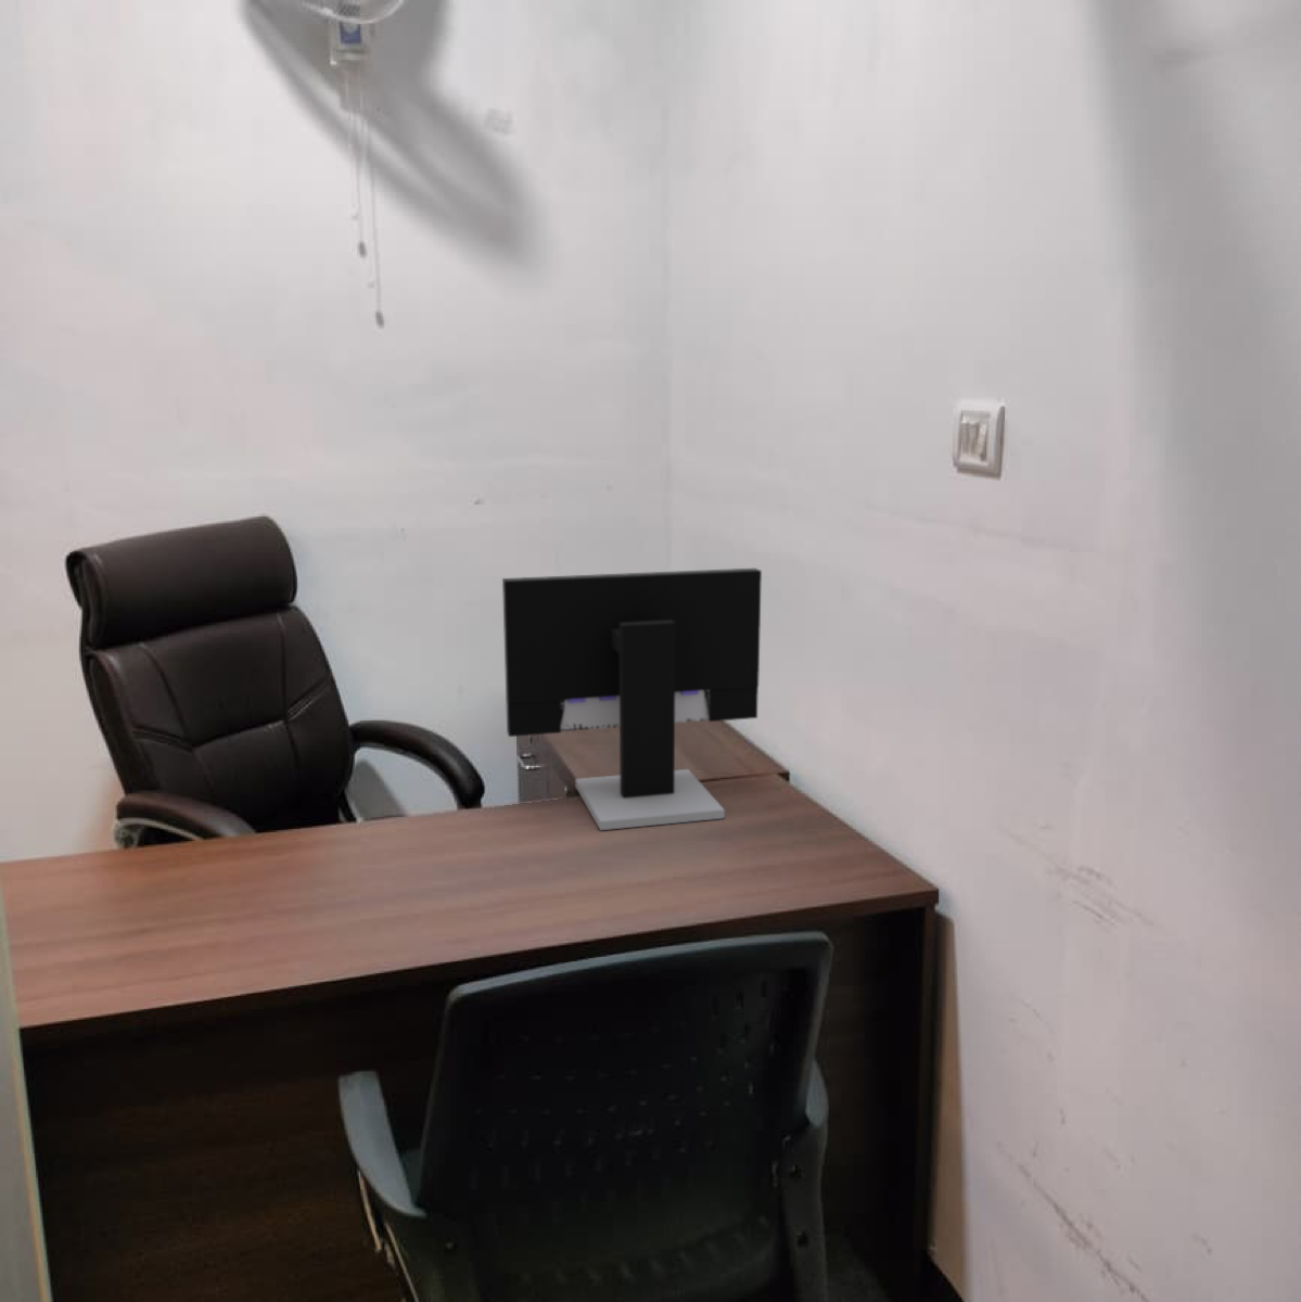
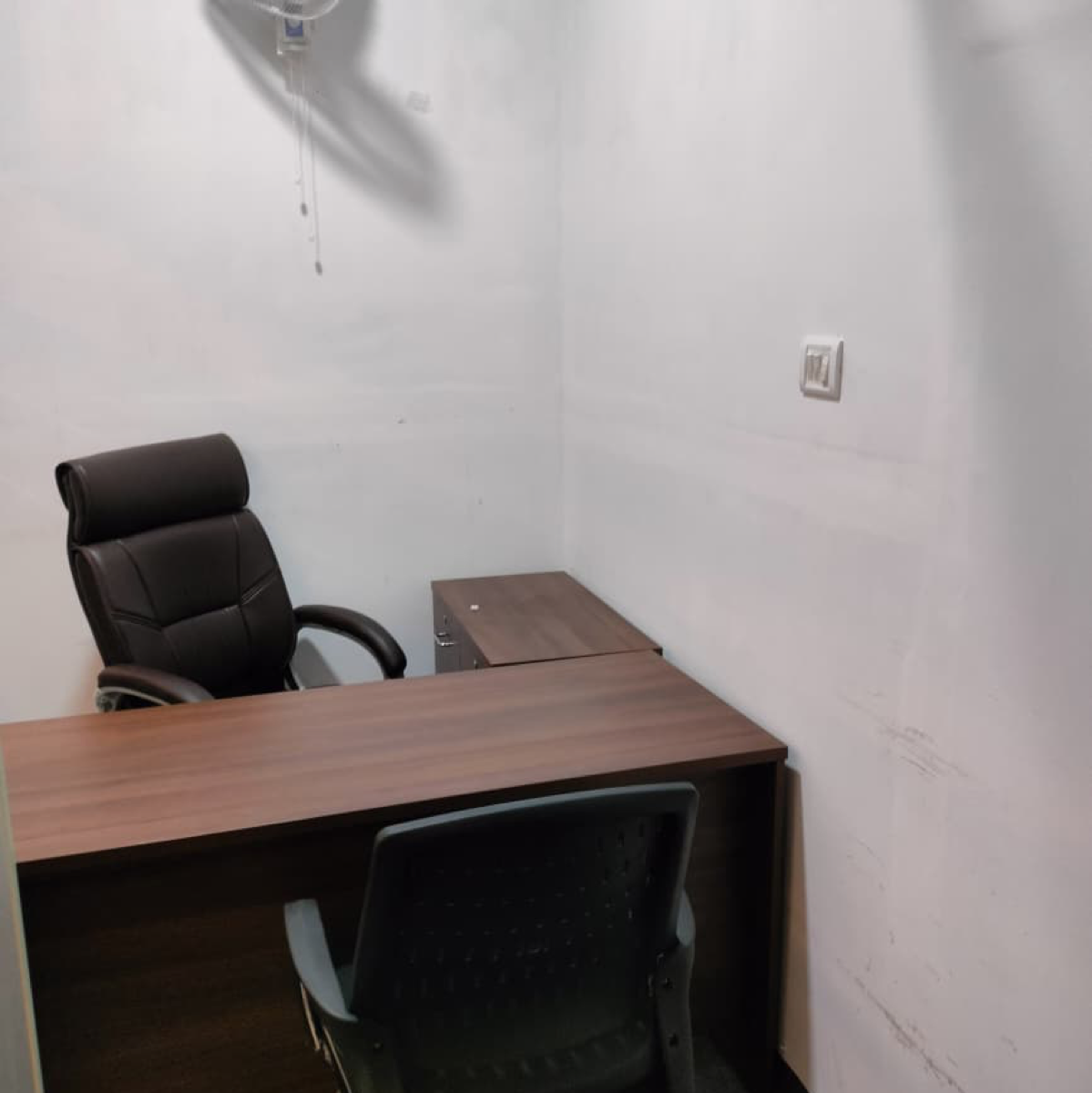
- computer monitor [502,567,762,831]
